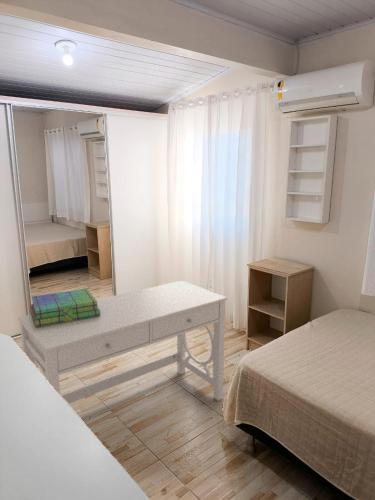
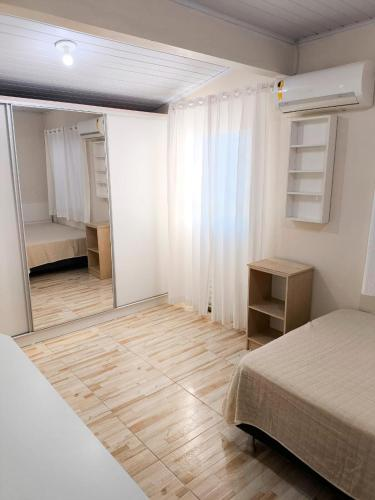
- desk [17,280,228,405]
- stack of books [29,288,100,328]
